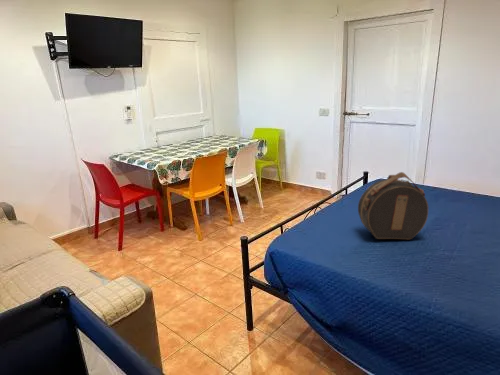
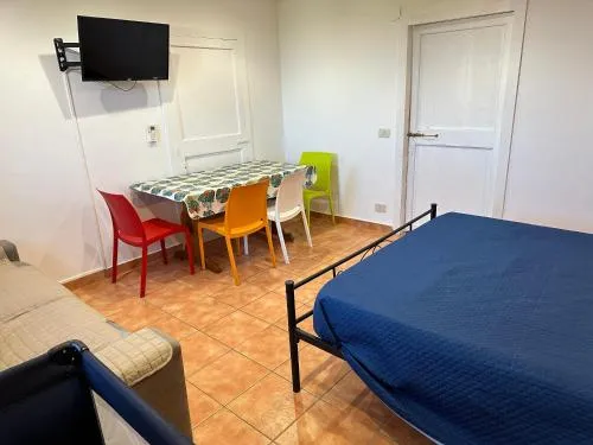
- hat box [357,171,429,242]
